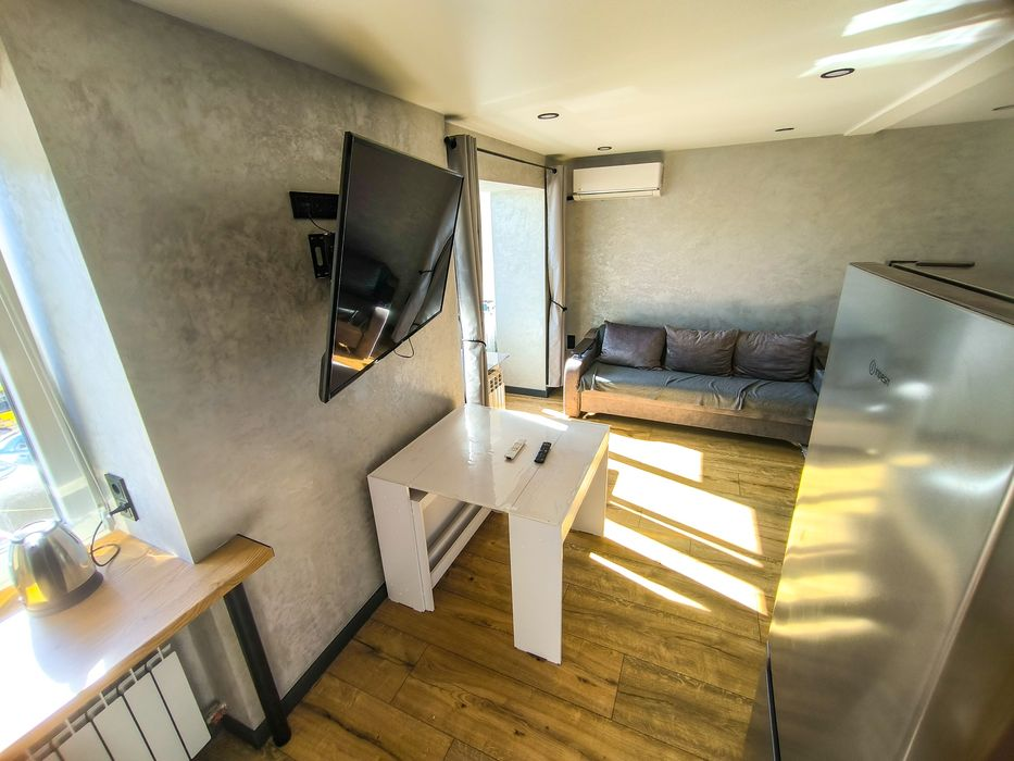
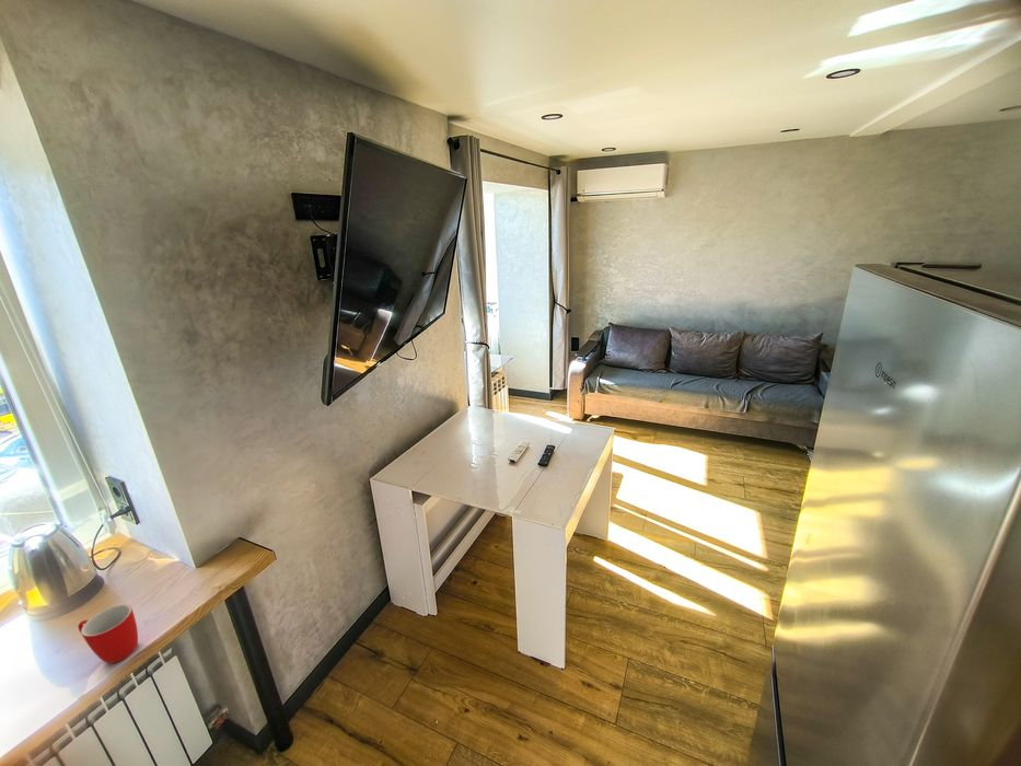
+ mug [77,603,139,664]
